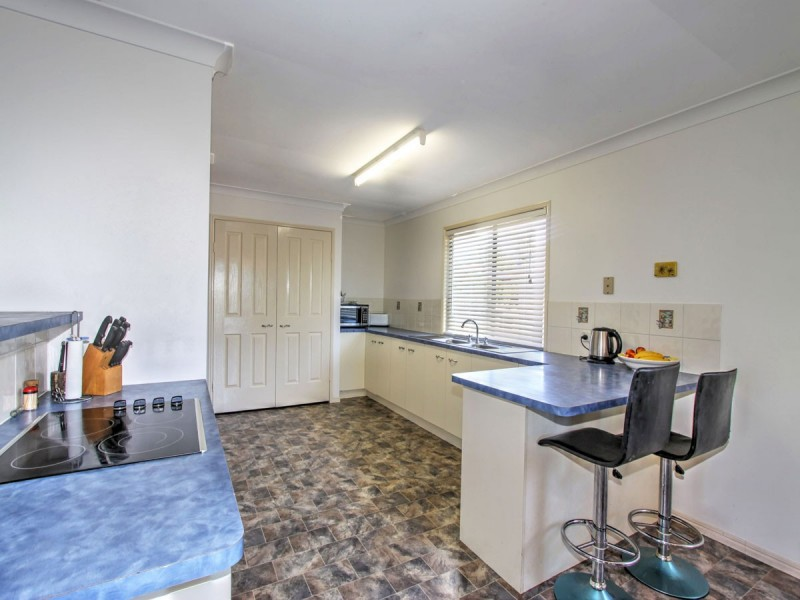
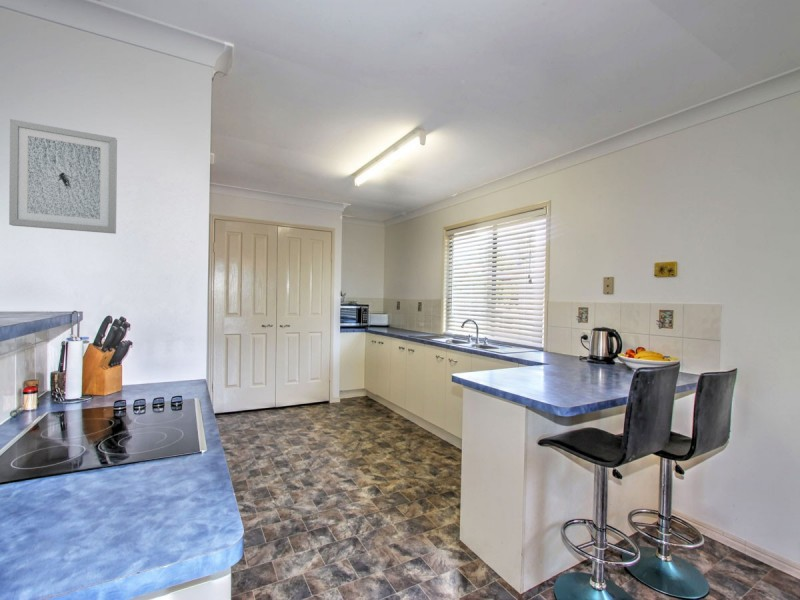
+ wall art [8,118,118,235]
